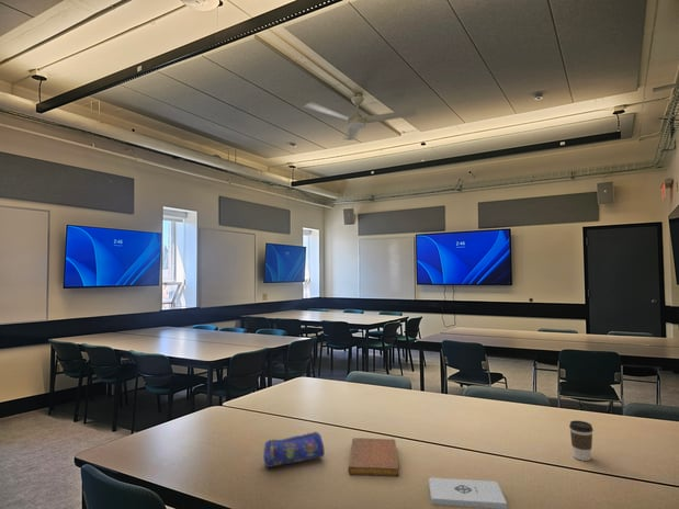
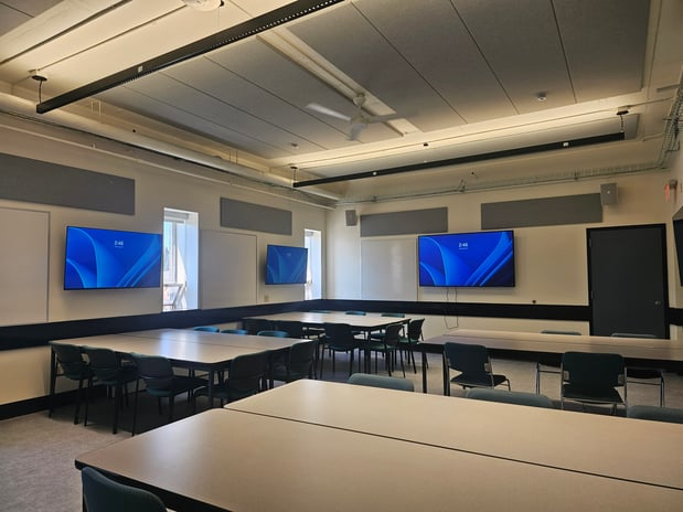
- pencil case [262,430,326,468]
- notepad [428,477,508,509]
- coffee cup [568,419,595,462]
- notebook [348,437,399,477]
